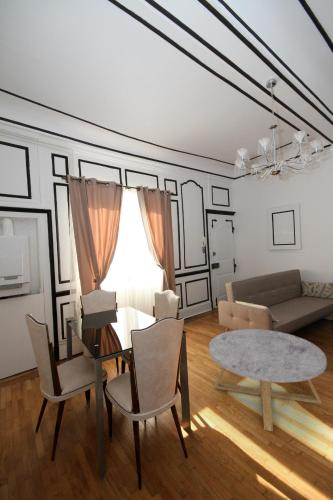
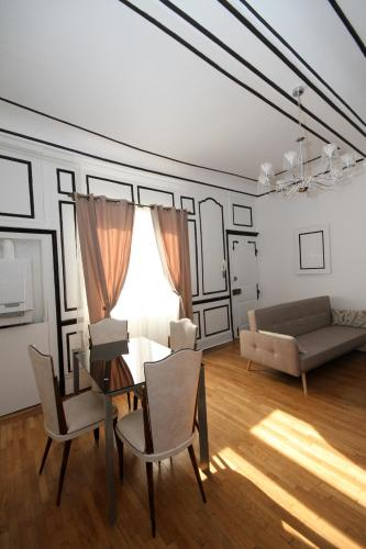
- coffee table [208,328,328,432]
